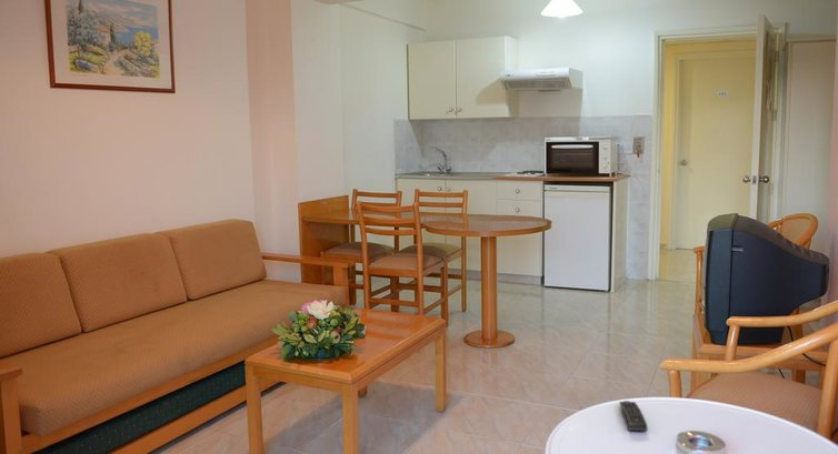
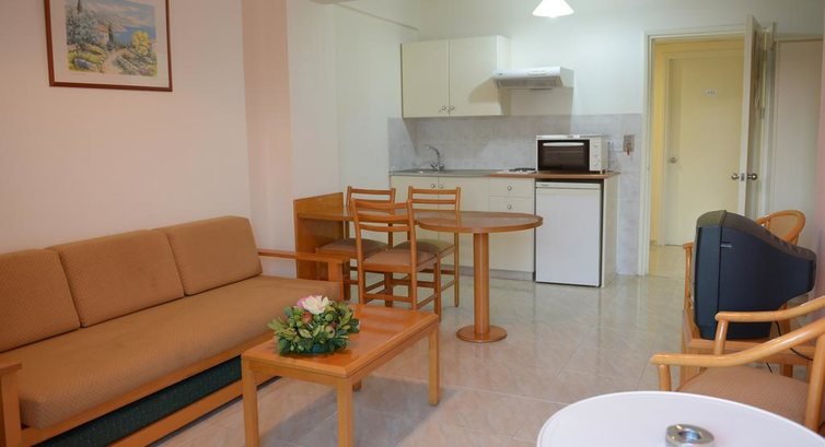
- remote control [618,400,649,432]
